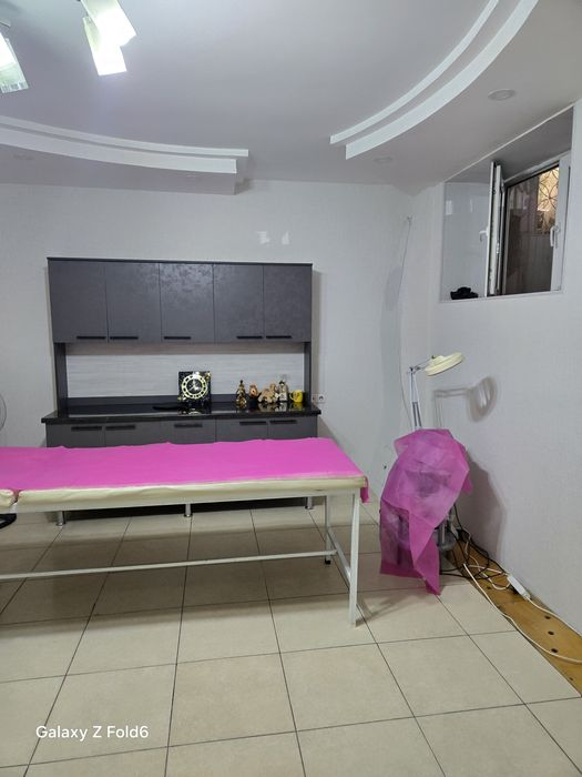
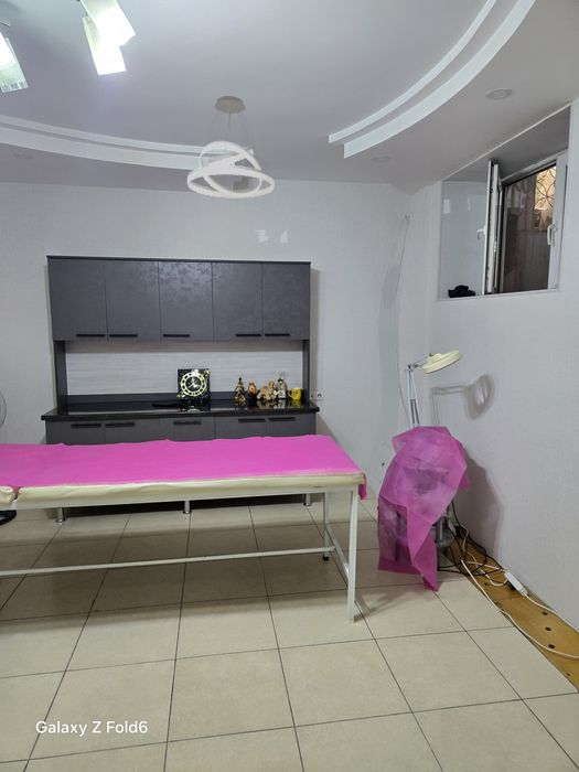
+ pendant light [186,95,275,199]
